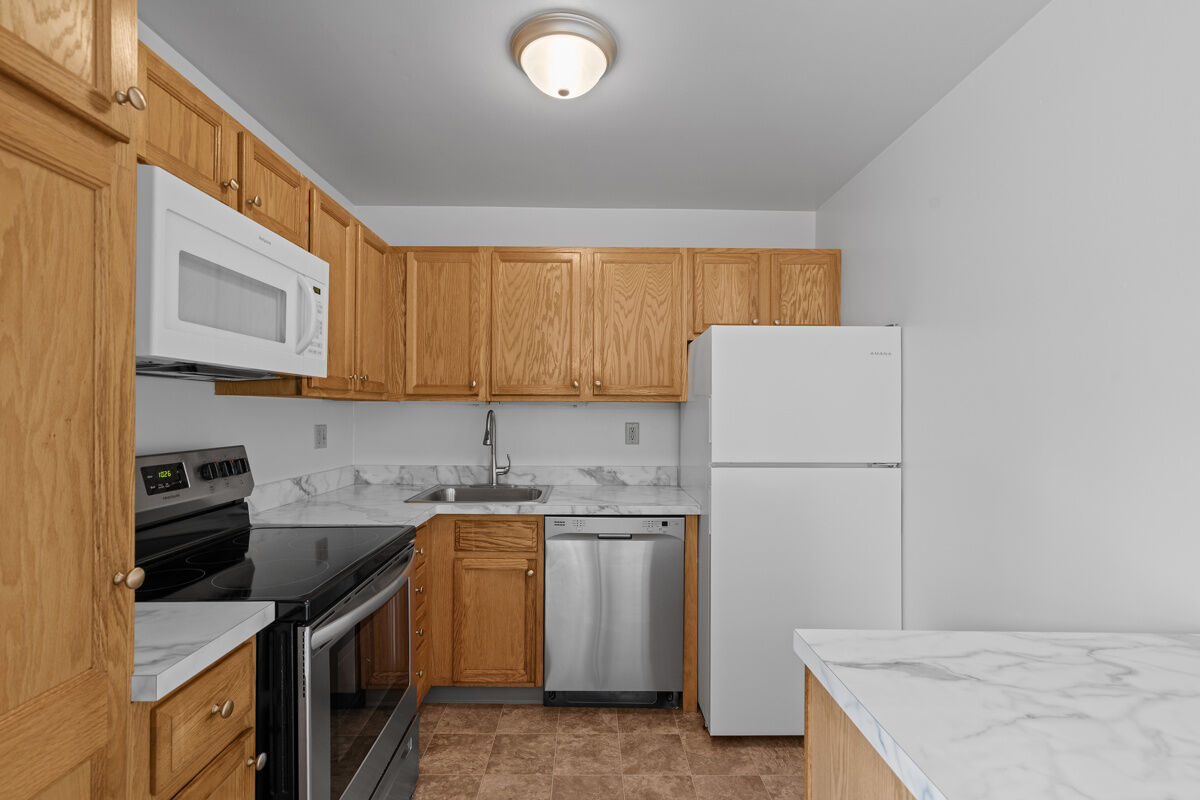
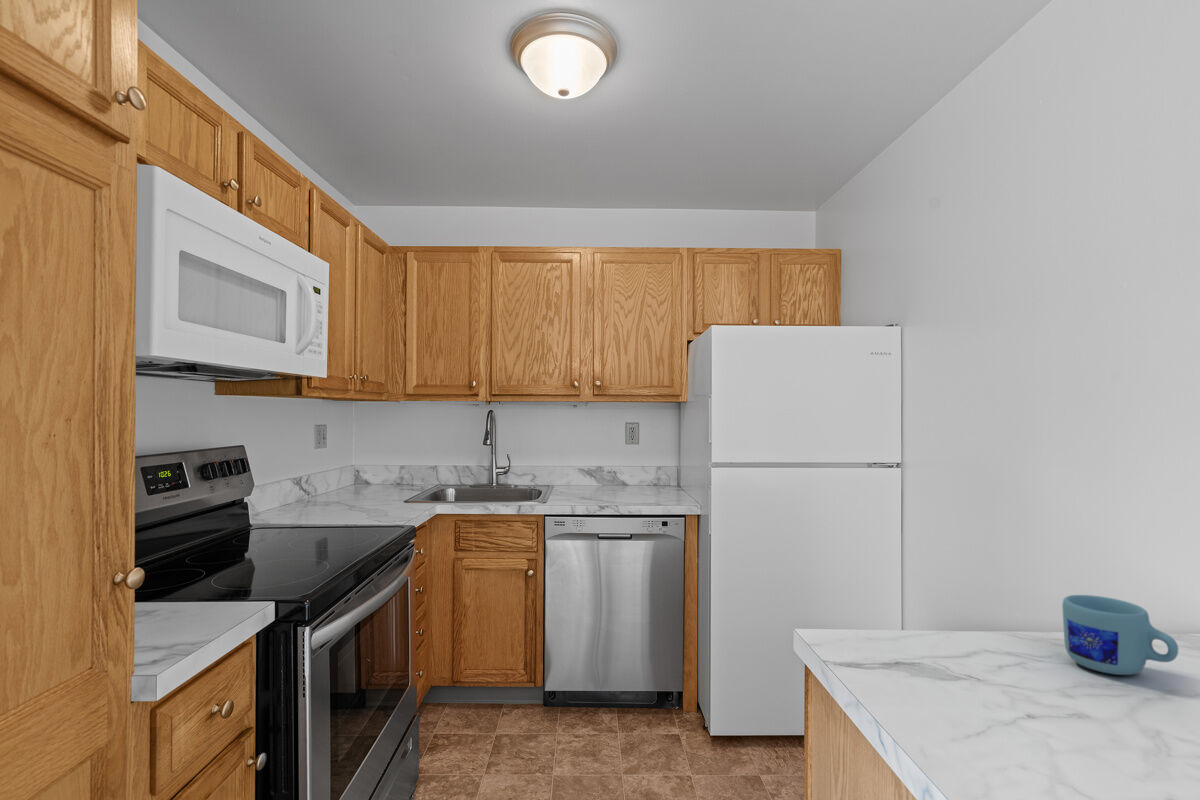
+ mug [1061,594,1179,676]
